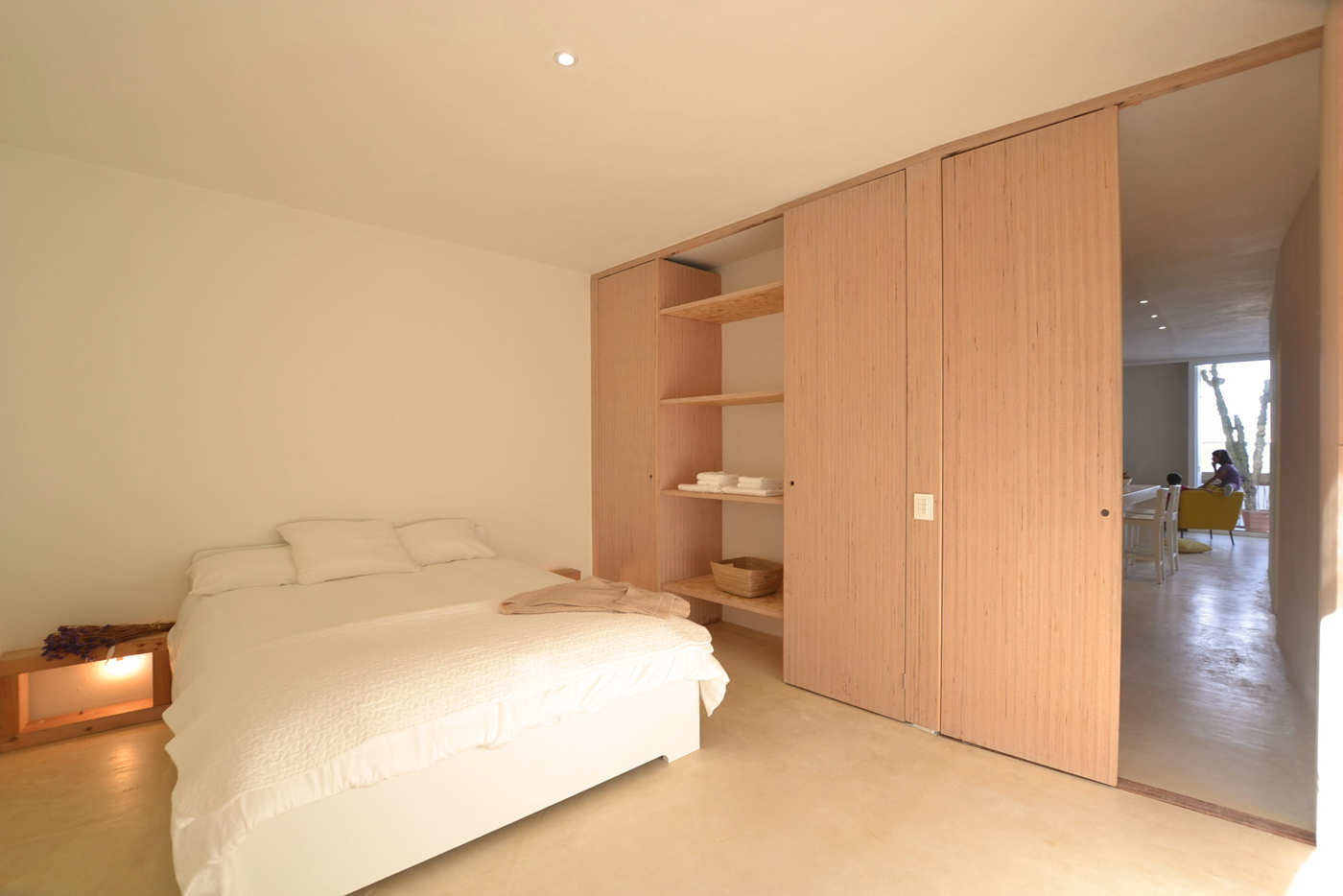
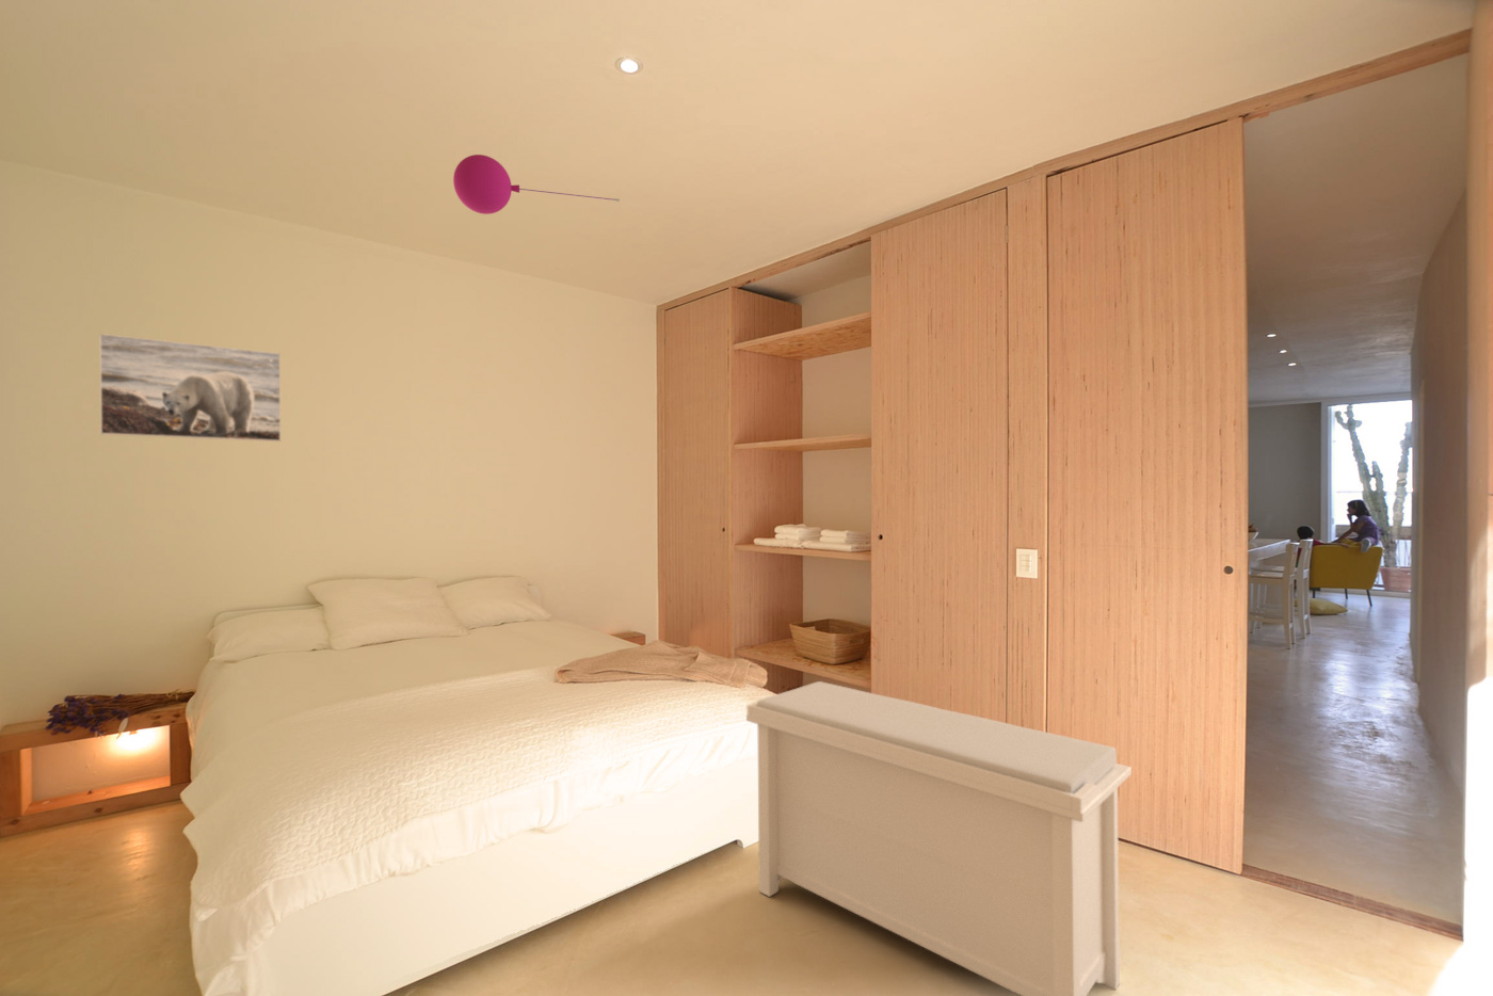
+ pendant light [452,153,620,216]
+ bench [746,680,1133,996]
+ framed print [99,332,281,442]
